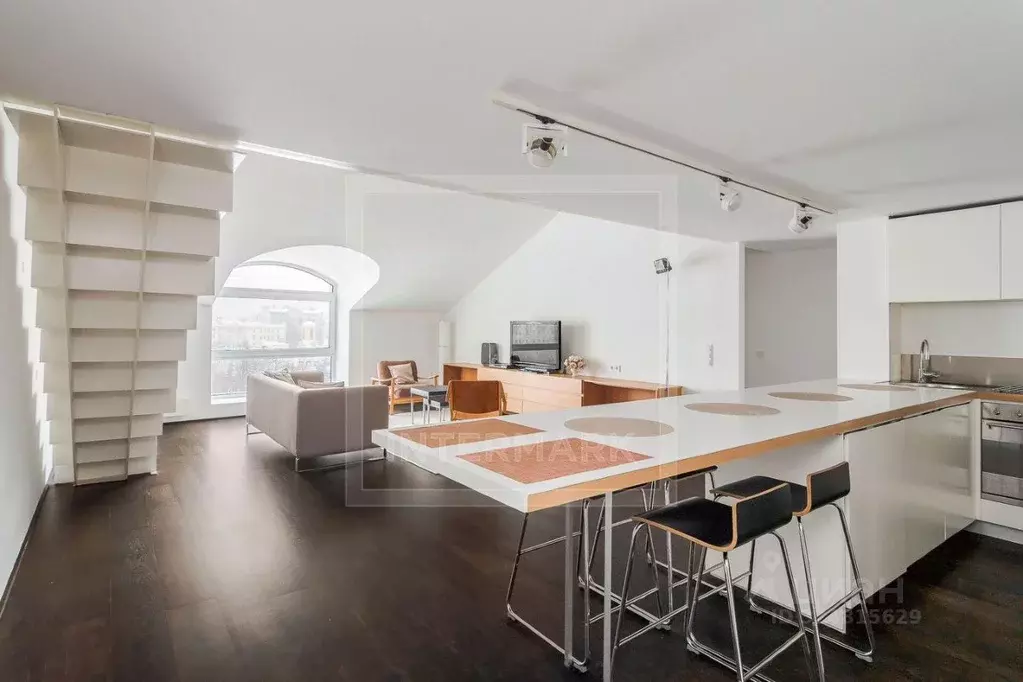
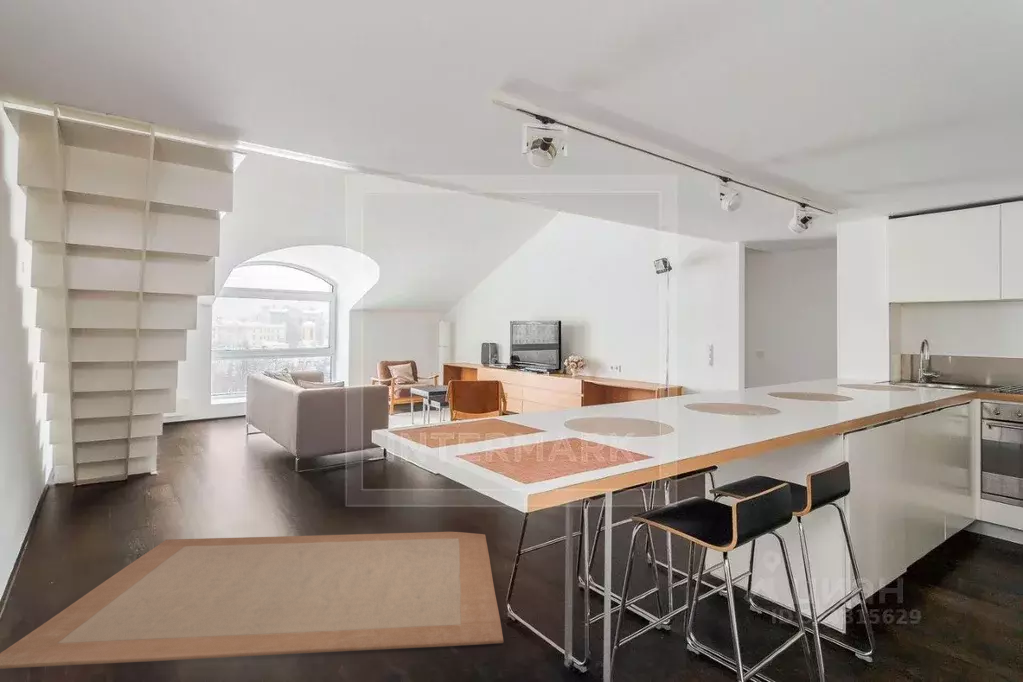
+ rug [0,531,504,670]
